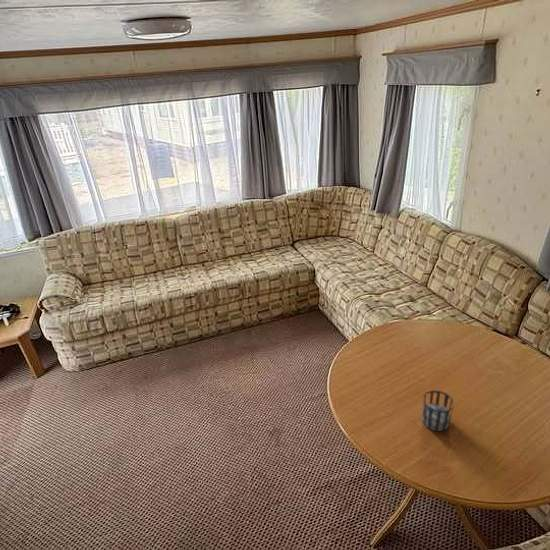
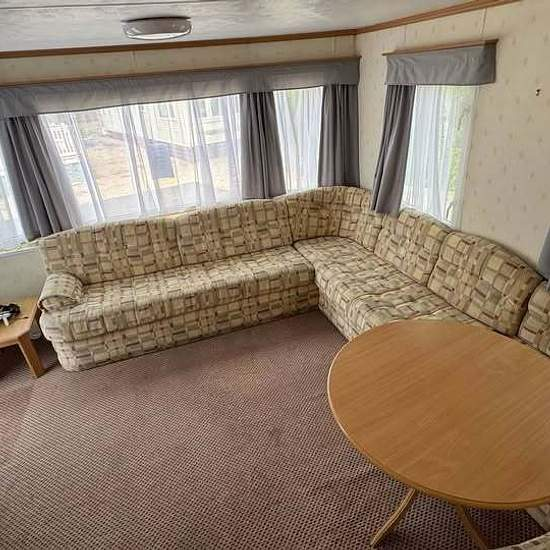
- cup [421,389,455,432]
